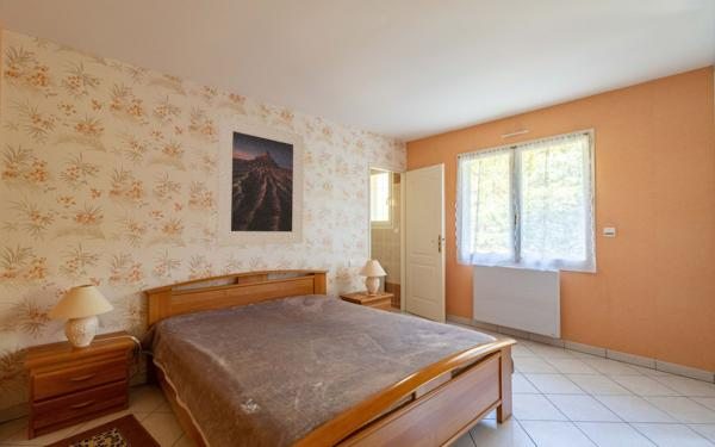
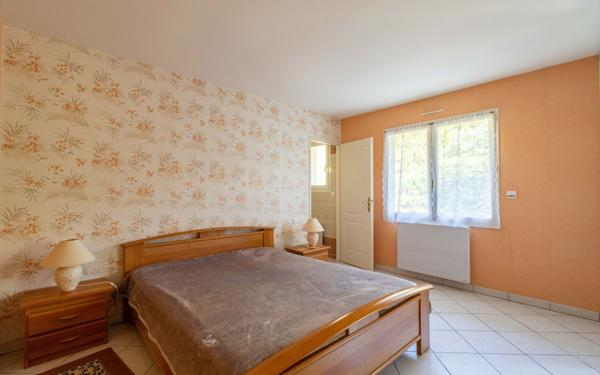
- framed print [214,113,305,247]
